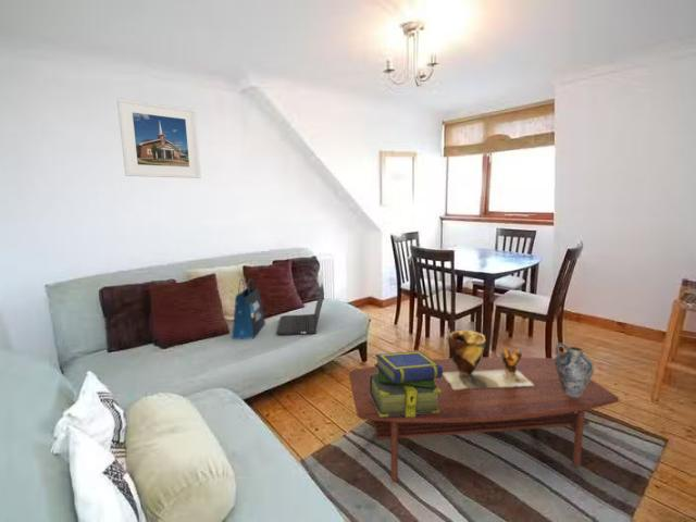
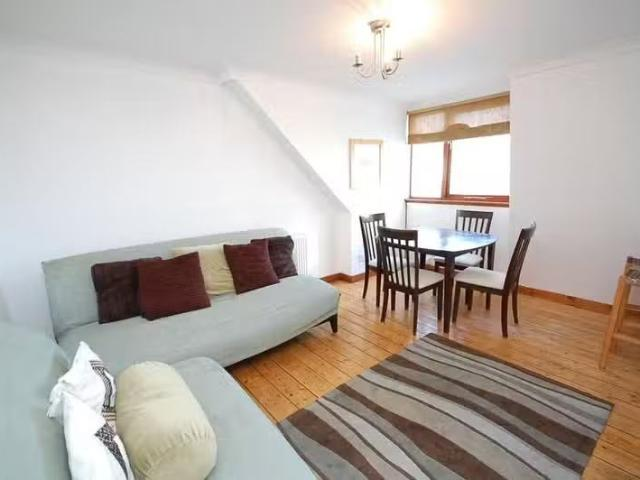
- tote bag [232,277,266,340]
- coffee table [348,356,620,484]
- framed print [116,97,202,179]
- clay pot [443,330,534,389]
- ceramic jug [555,341,595,397]
- laptop computer [276,283,325,336]
- stack of books [370,350,443,418]
